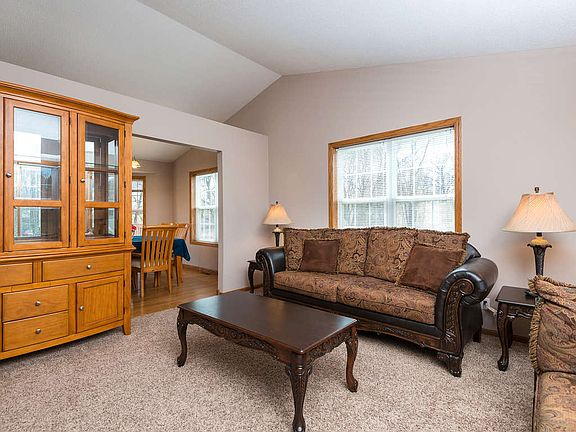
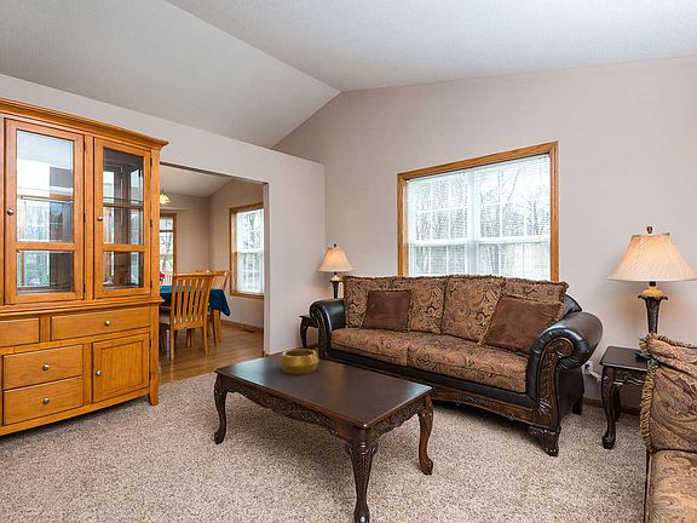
+ decorative bowl [278,347,321,375]
